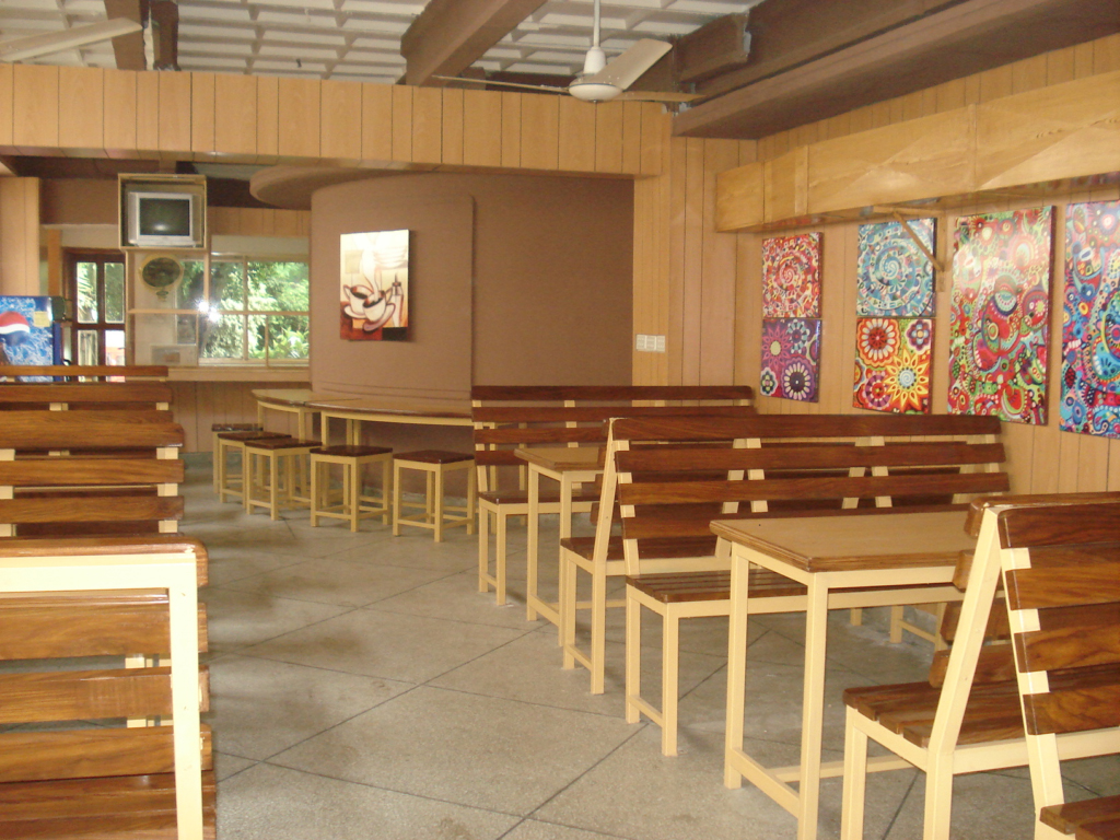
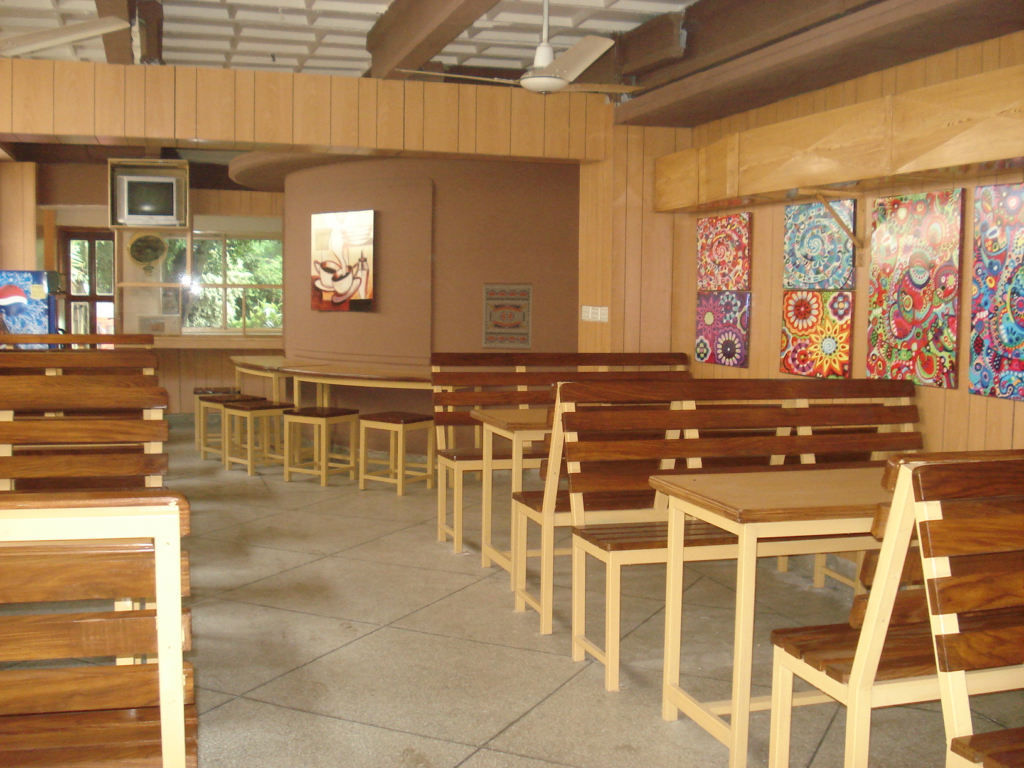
+ wall art [481,282,534,351]
